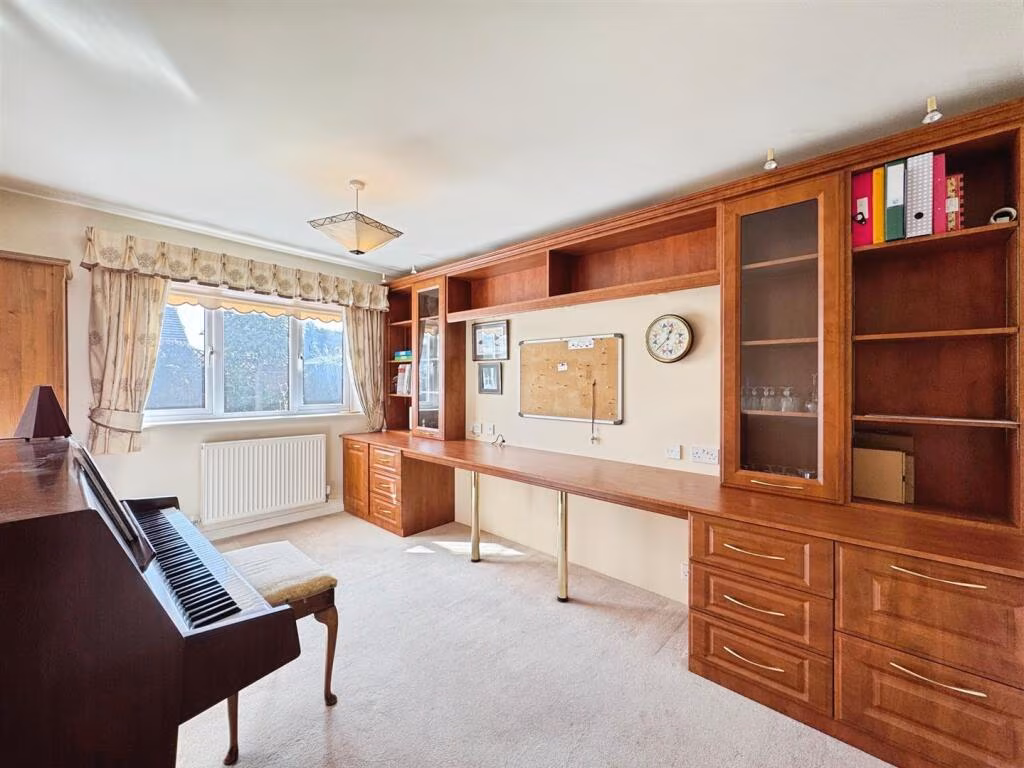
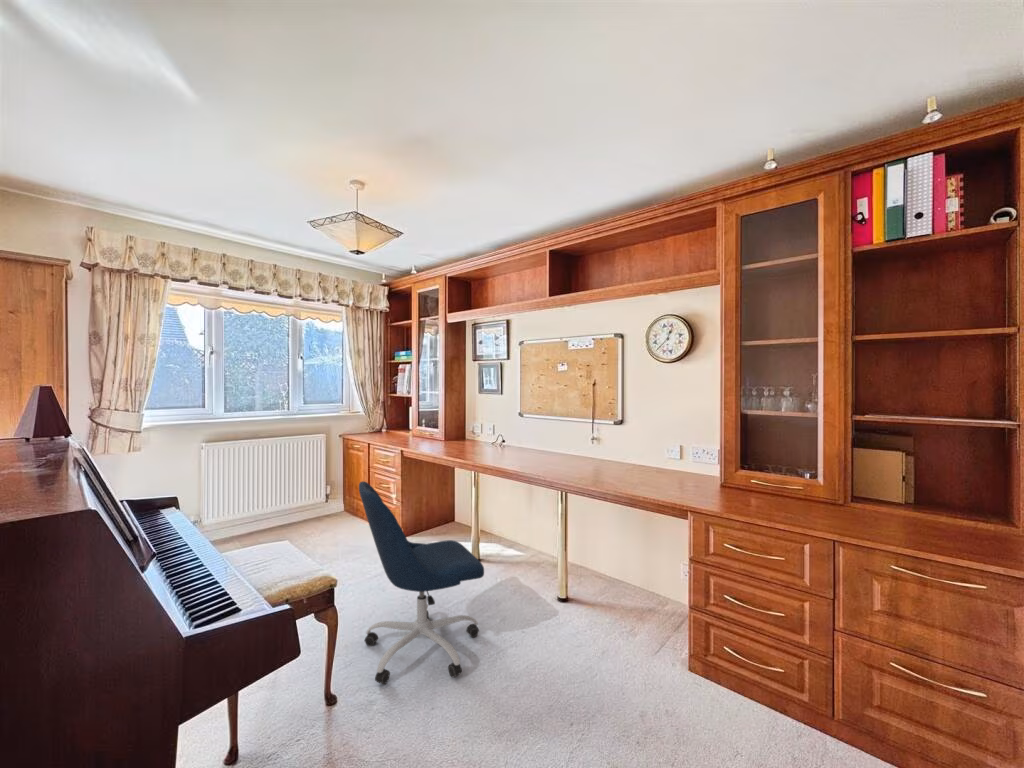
+ office chair [358,480,485,685]
